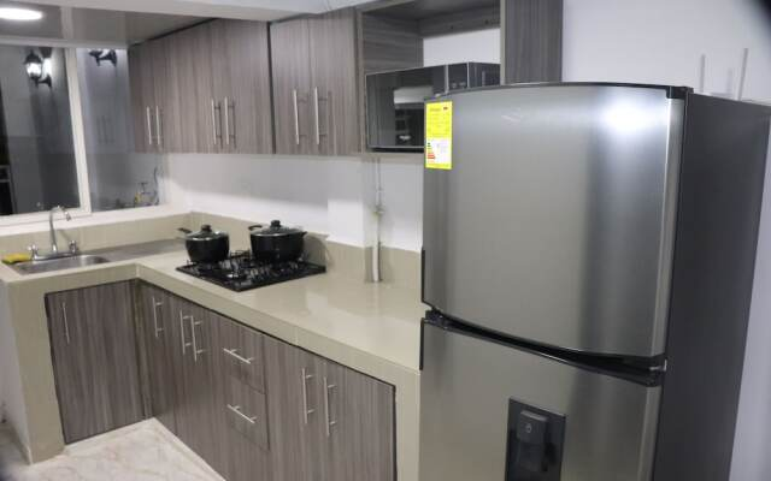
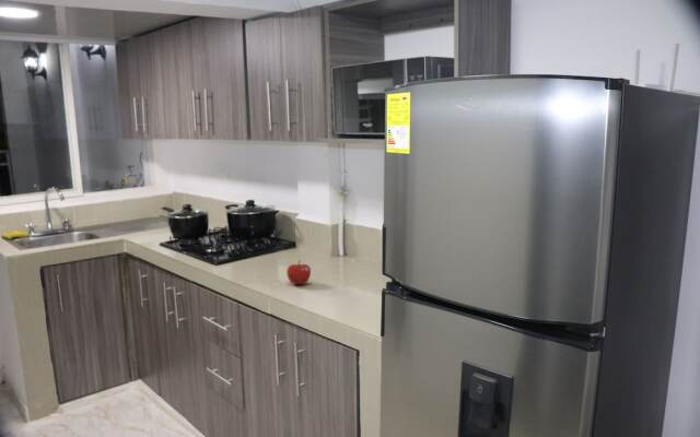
+ fruit [285,260,312,285]
